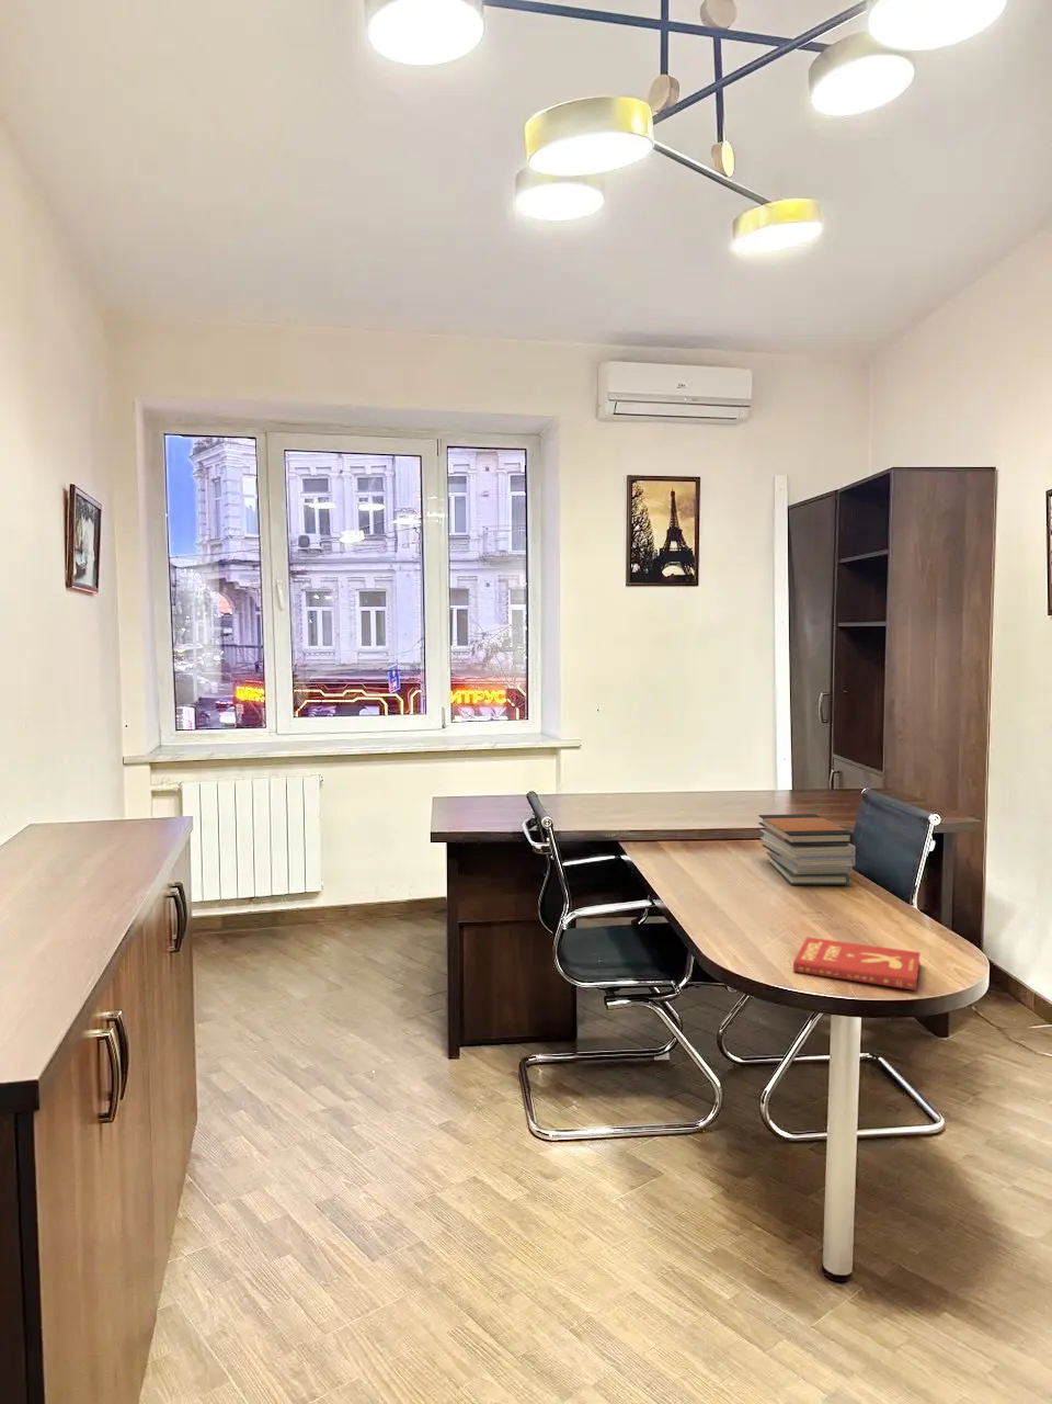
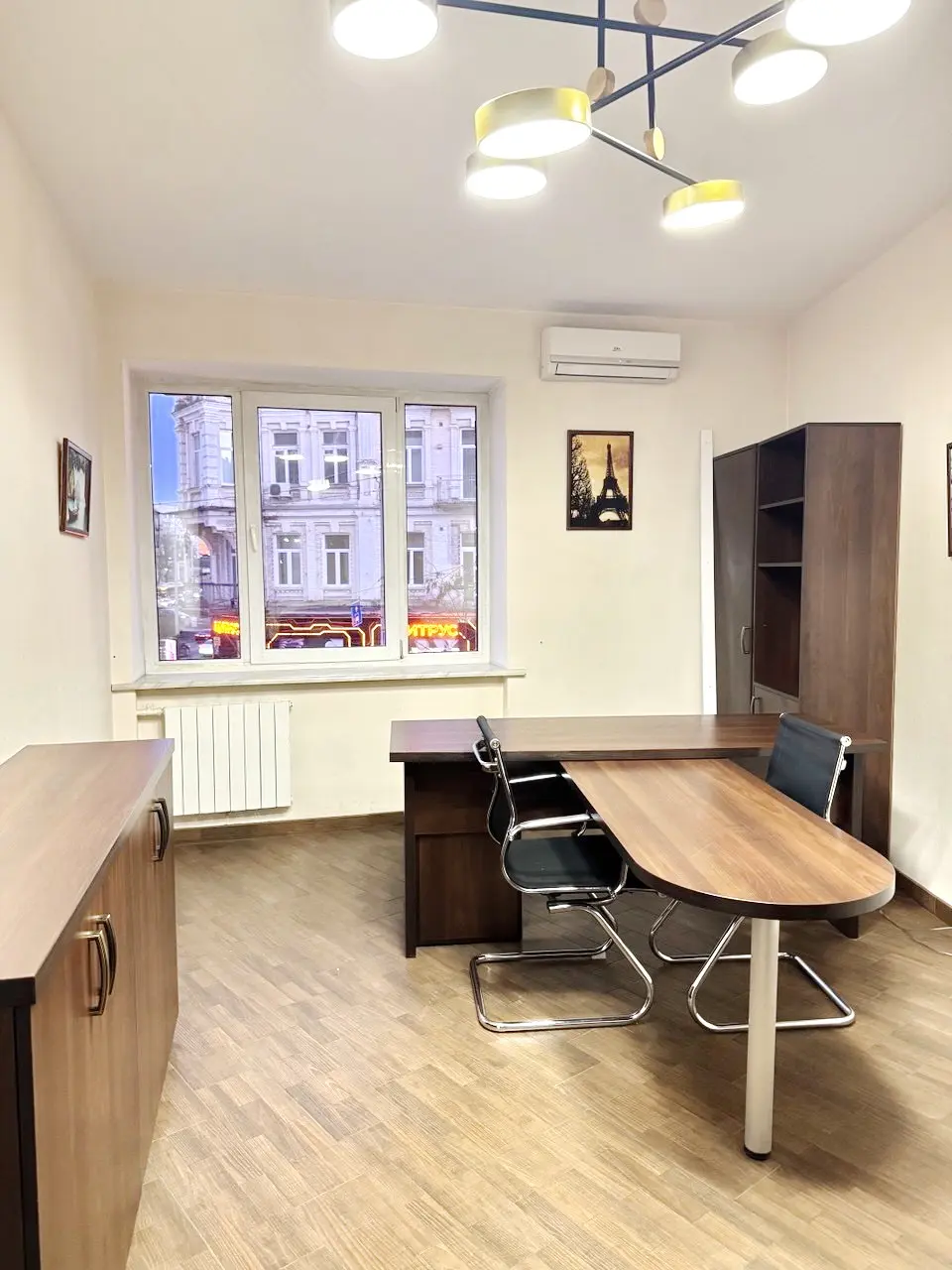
- book [792,935,922,992]
- book stack [757,813,855,886]
